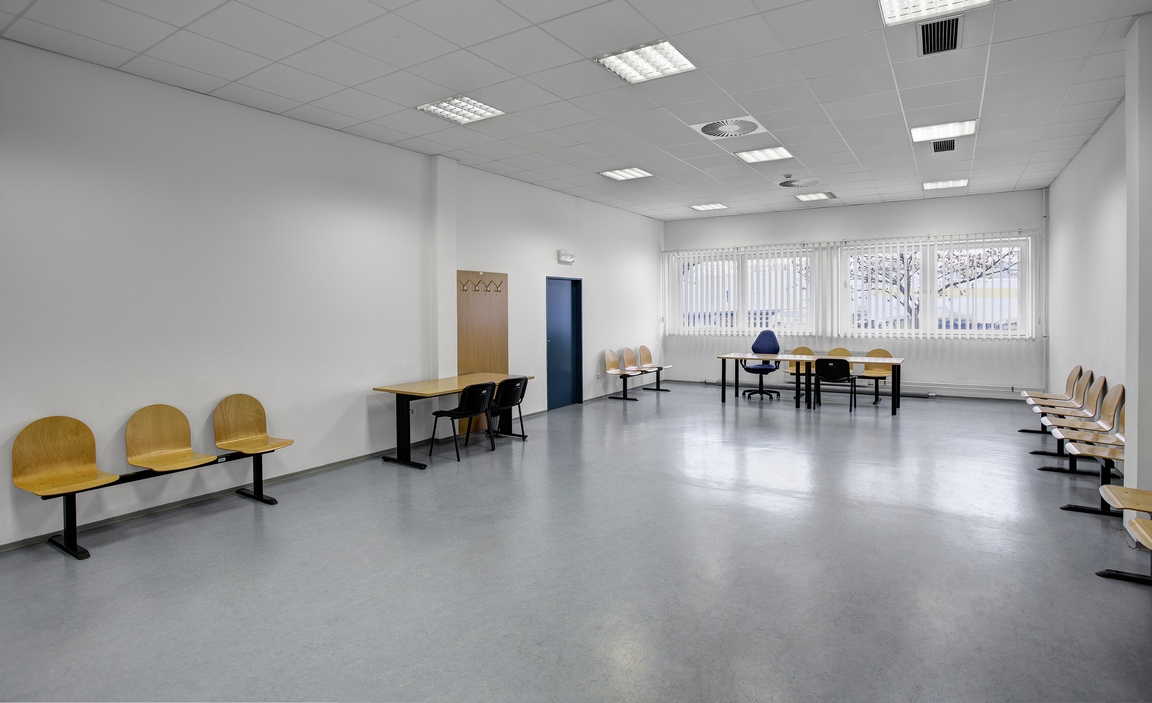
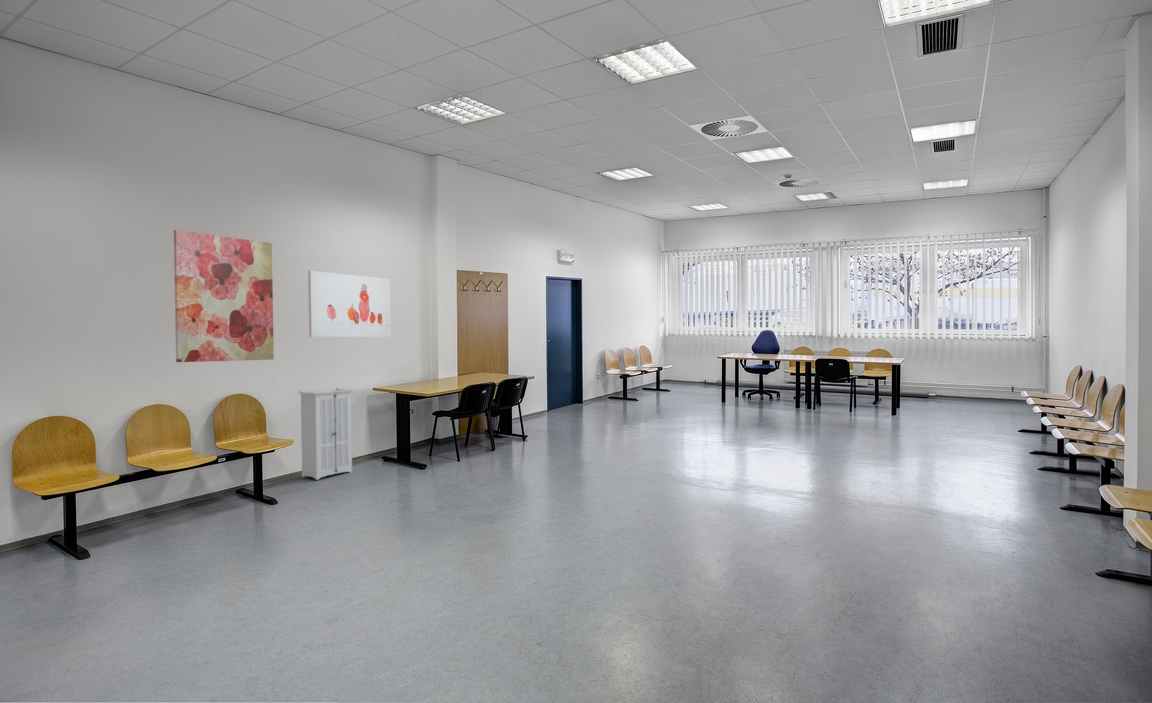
+ wall art [173,229,275,363]
+ storage cabinet [297,388,355,481]
+ wall art [307,270,392,338]
